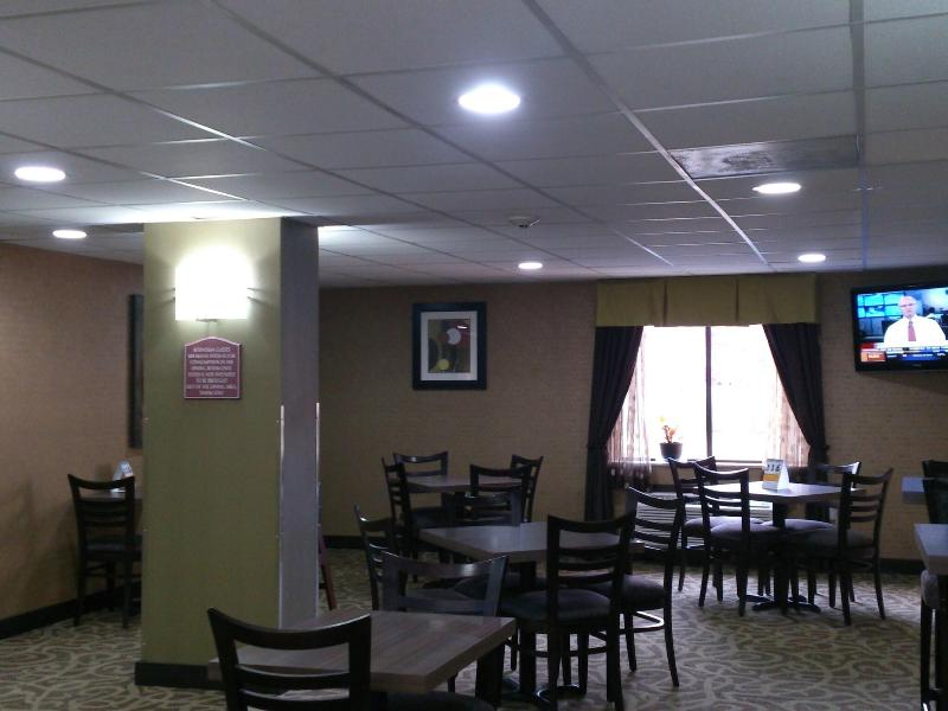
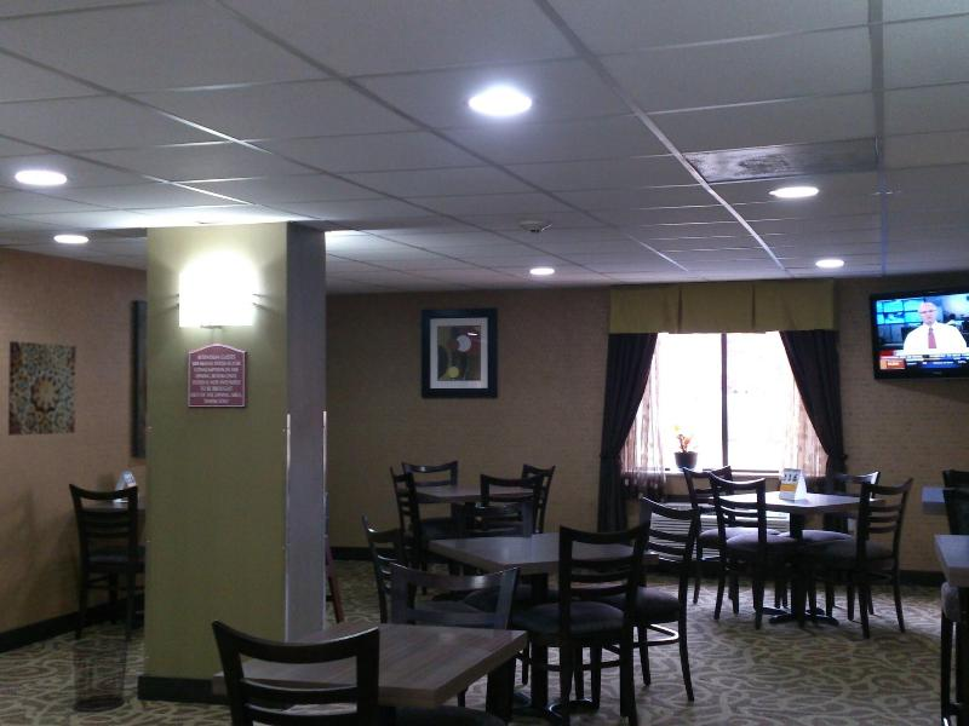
+ waste bin [69,636,131,713]
+ wall art [7,340,78,437]
